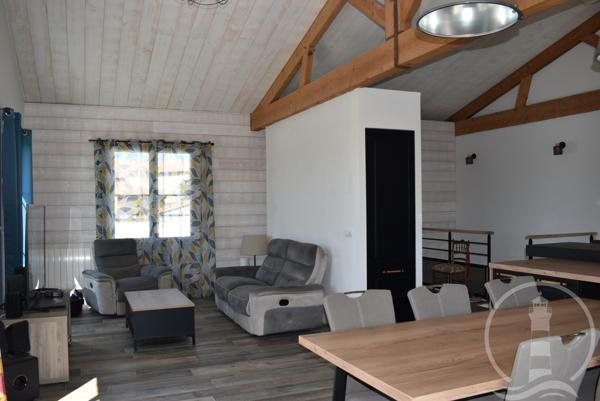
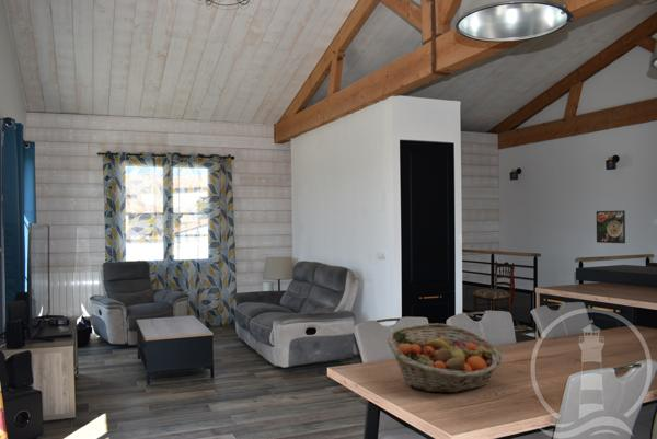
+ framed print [596,209,626,244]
+ fruit basket [385,323,503,394]
